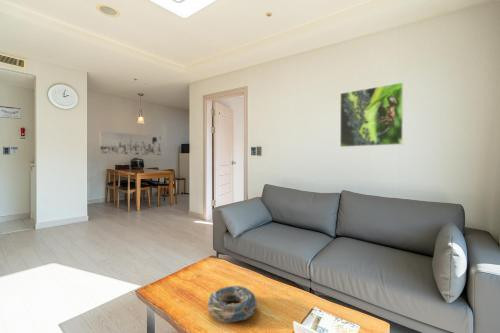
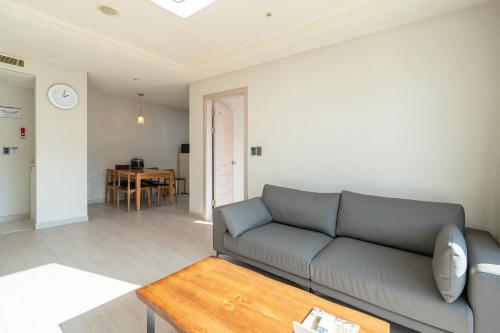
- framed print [339,81,404,148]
- wall art [99,130,162,156]
- decorative bowl [207,285,258,324]
